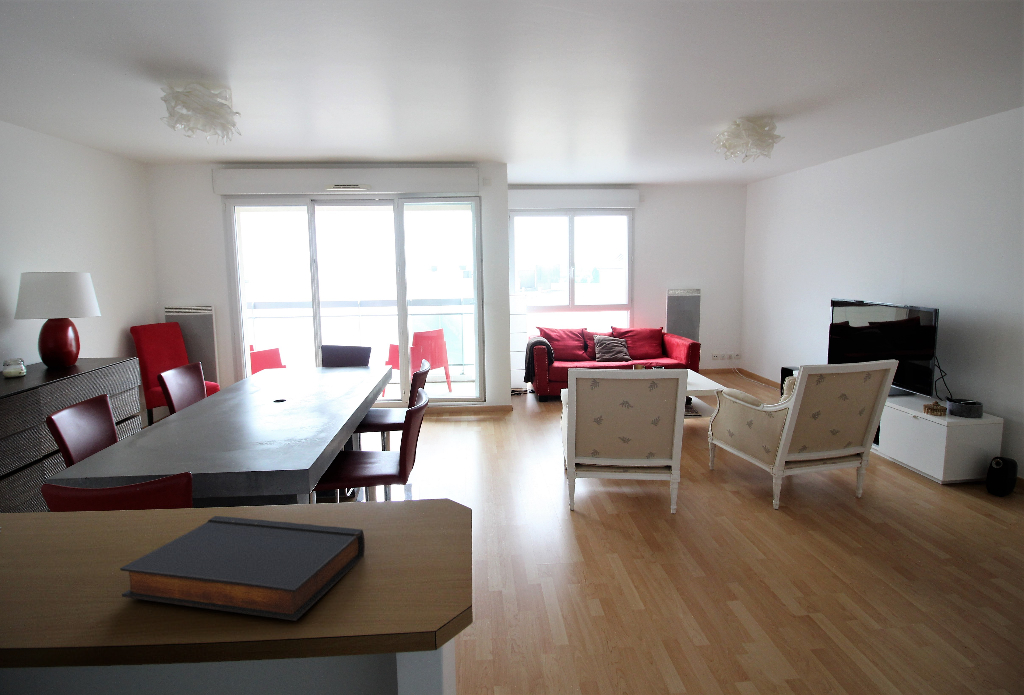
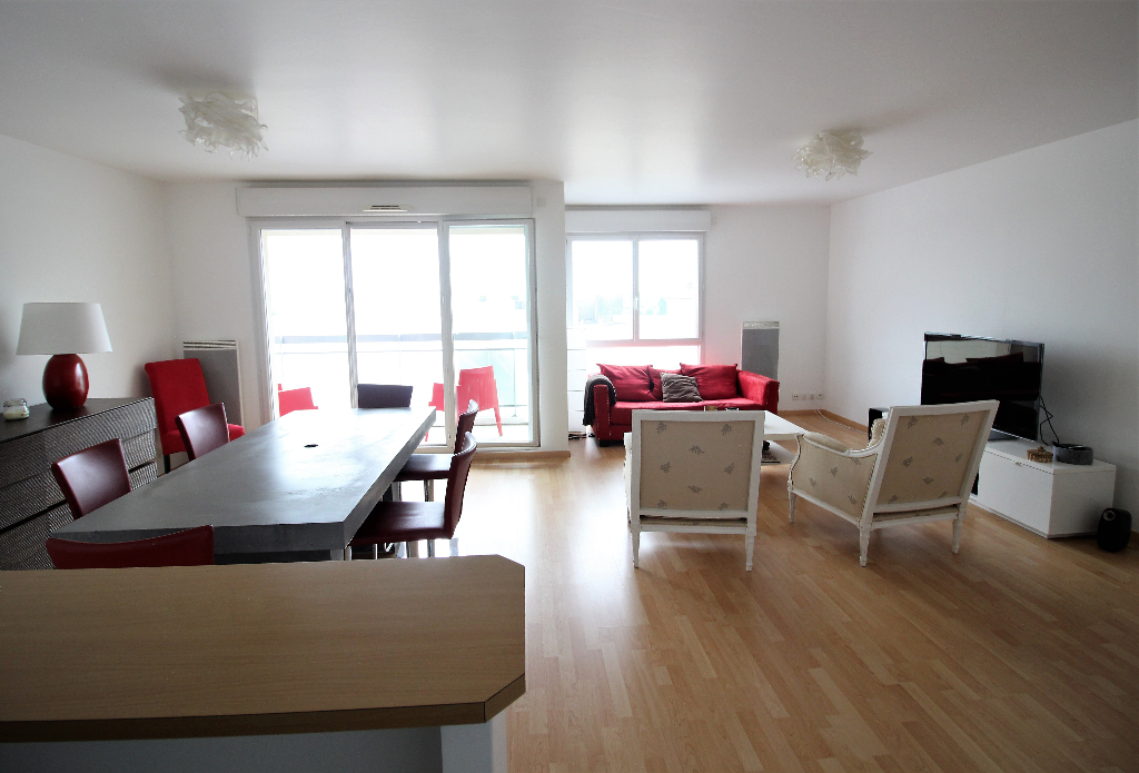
- book [119,515,366,622]
